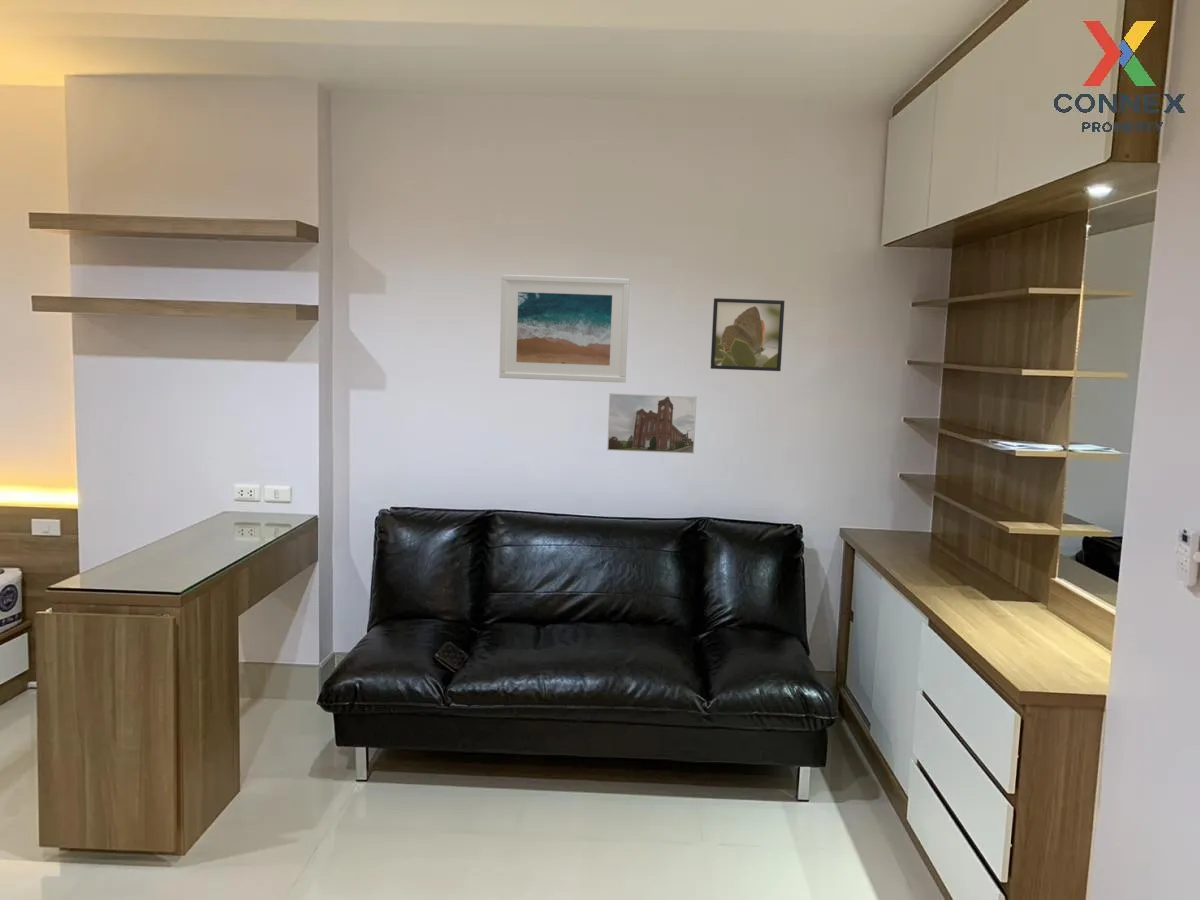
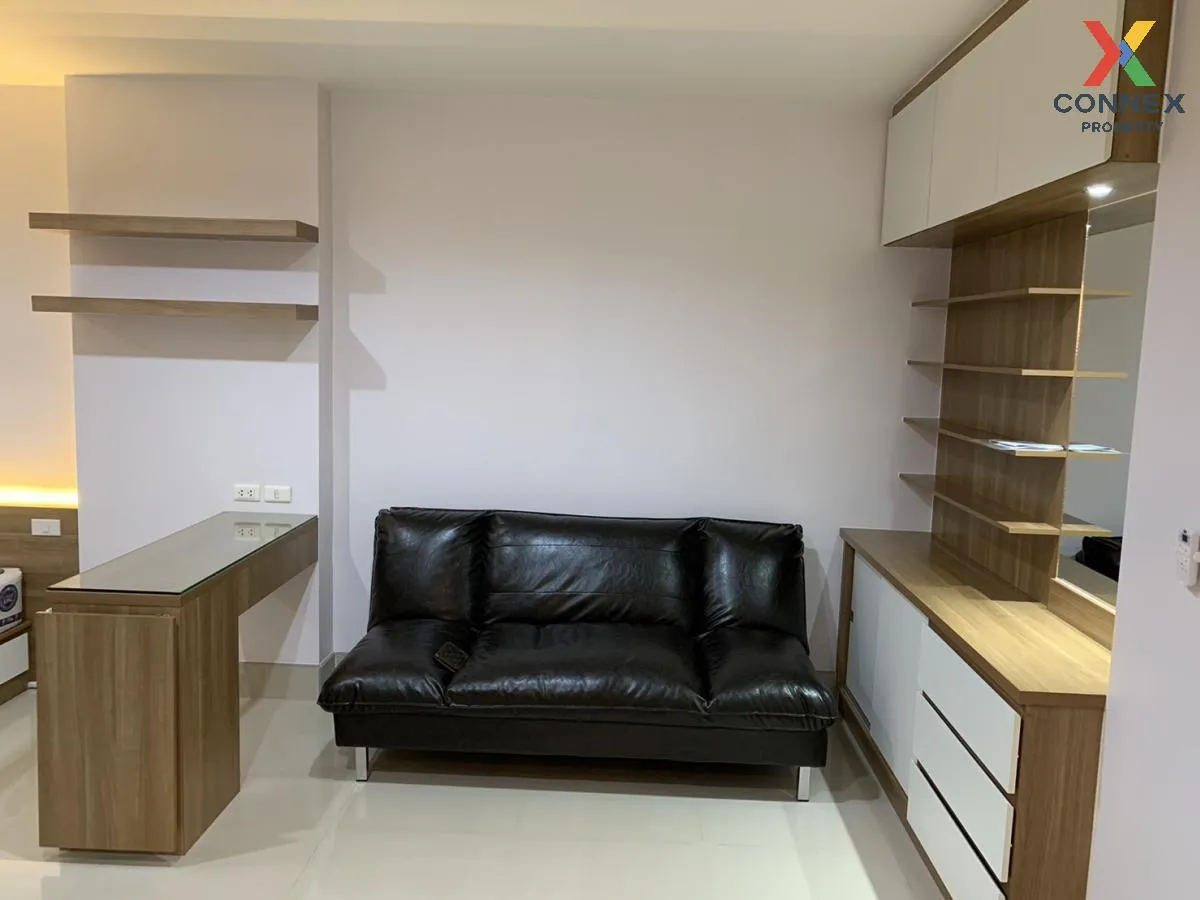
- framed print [710,297,786,372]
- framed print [498,274,631,384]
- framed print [606,392,698,455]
